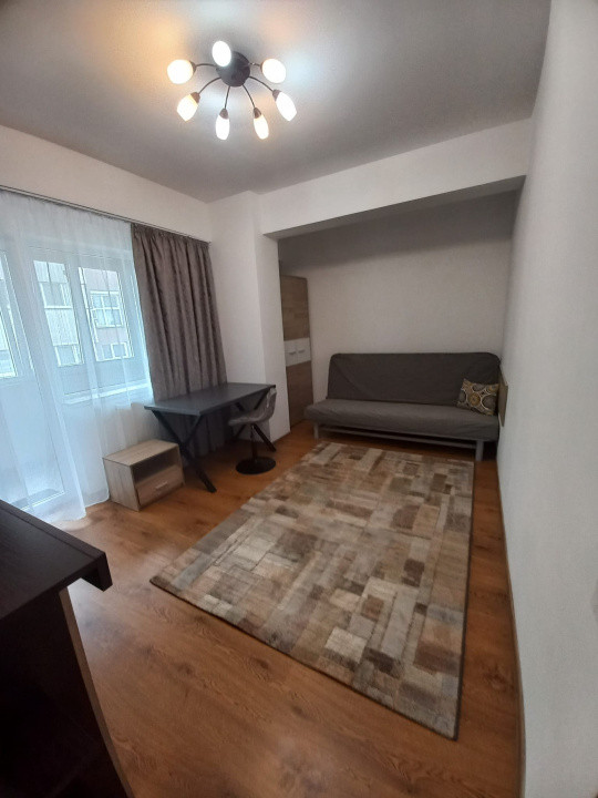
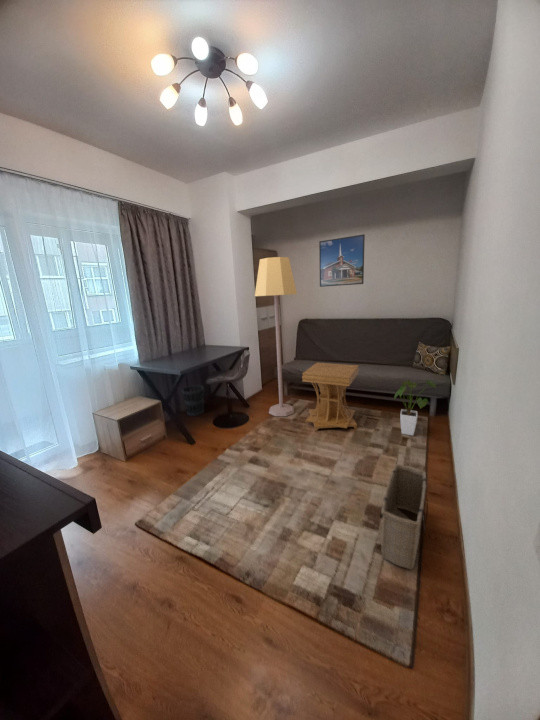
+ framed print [318,233,366,288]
+ lamp [254,256,298,417]
+ house plant [393,379,437,436]
+ side table [301,362,360,432]
+ basket [379,463,429,570]
+ wastebasket [181,384,205,417]
